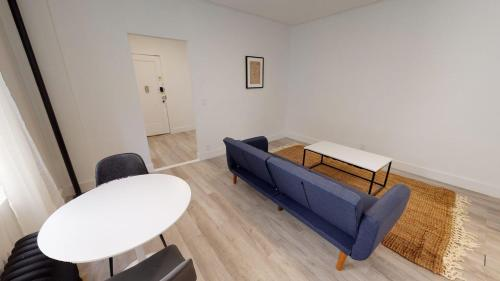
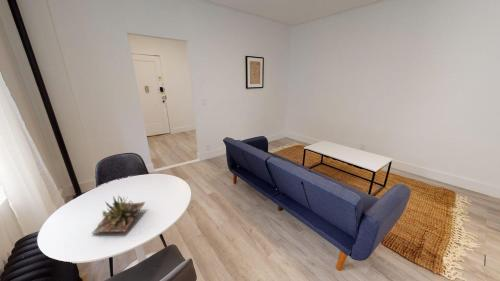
+ succulent plant [91,194,146,235]
